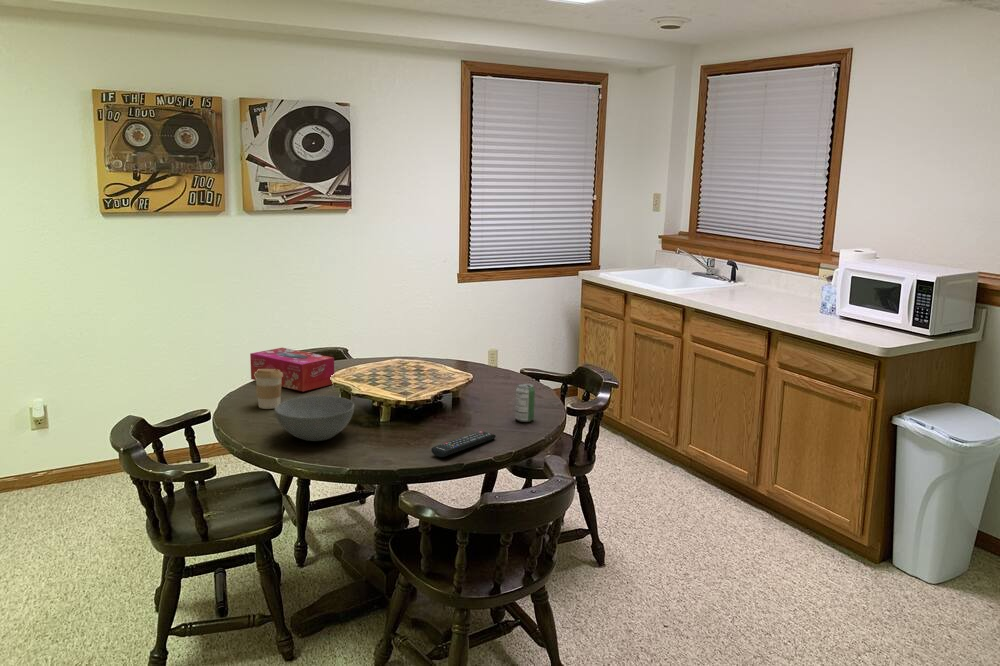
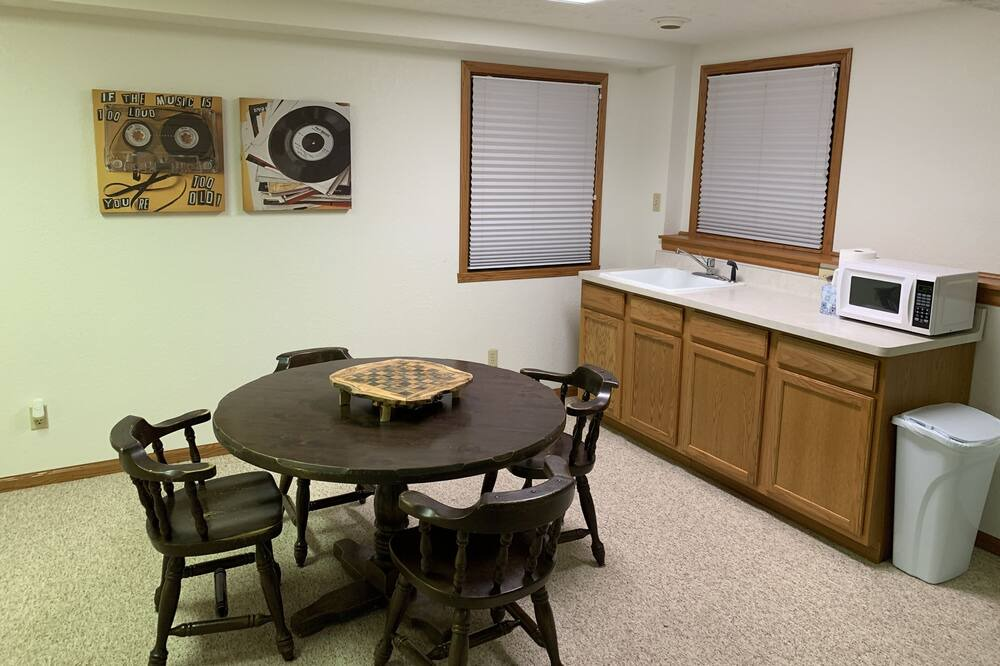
- coffee cup [254,369,283,410]
- bowl [274,395,355,442]
- tissue box [249,347,335,392]
- remote control [430,430,497,458]
- beverage can [514,382,536,423]
